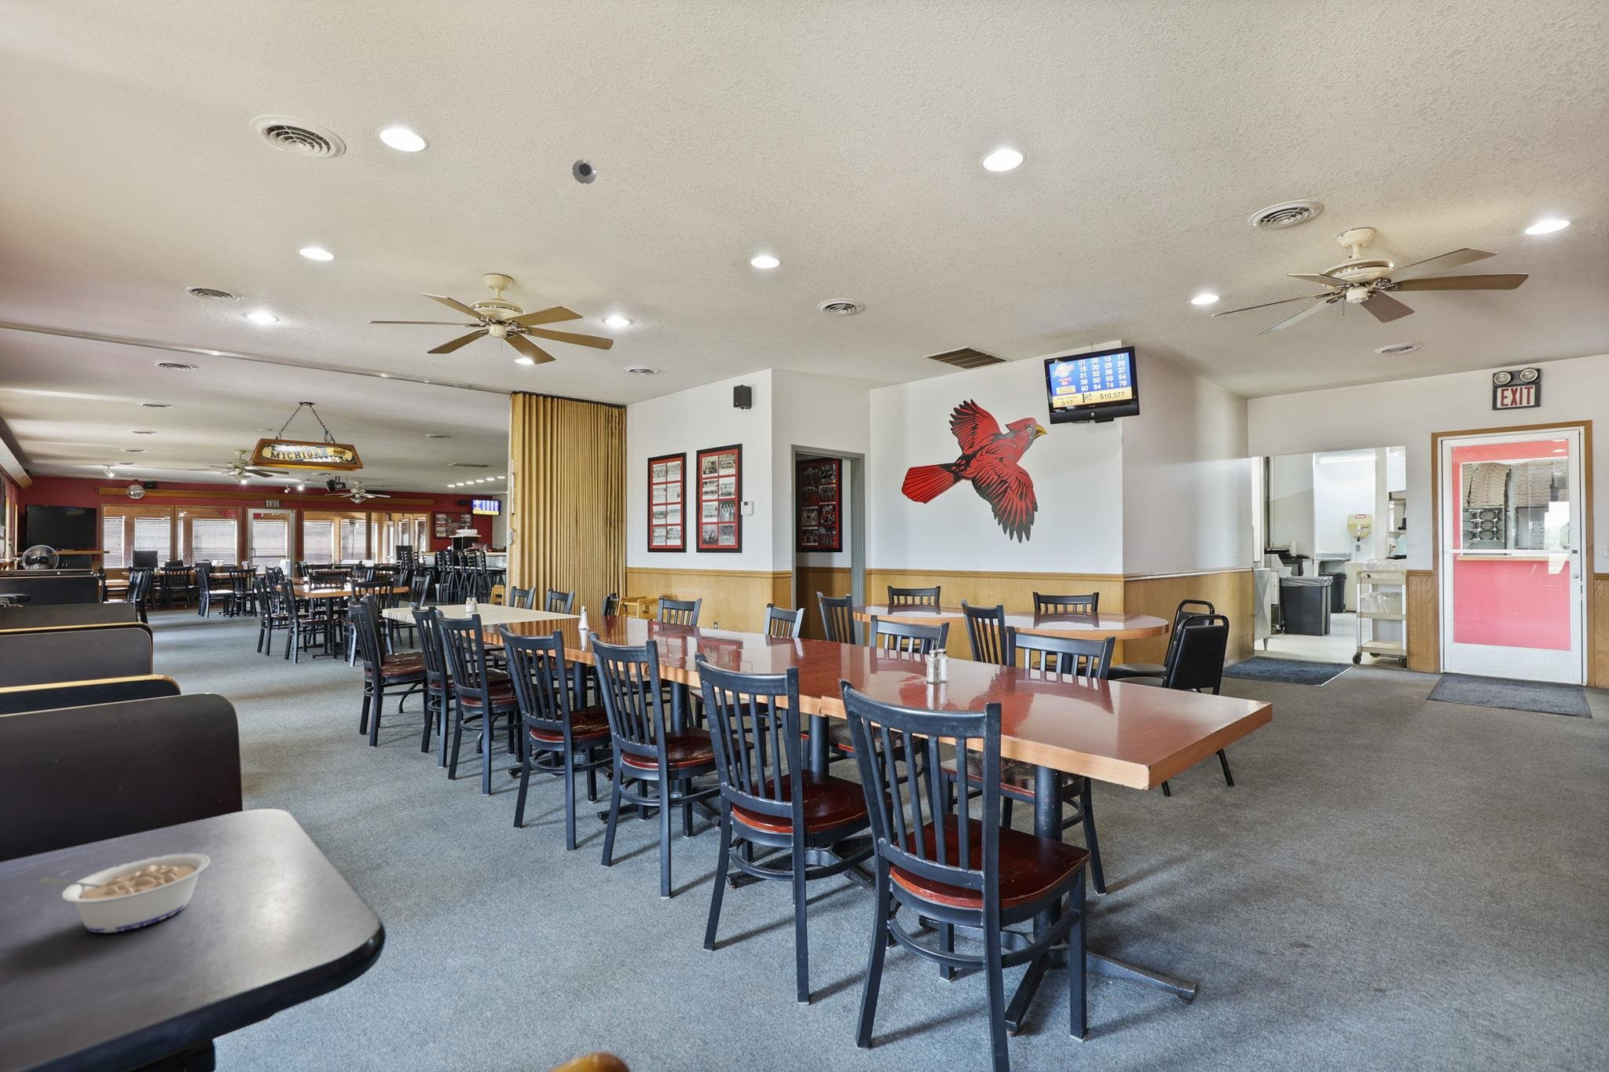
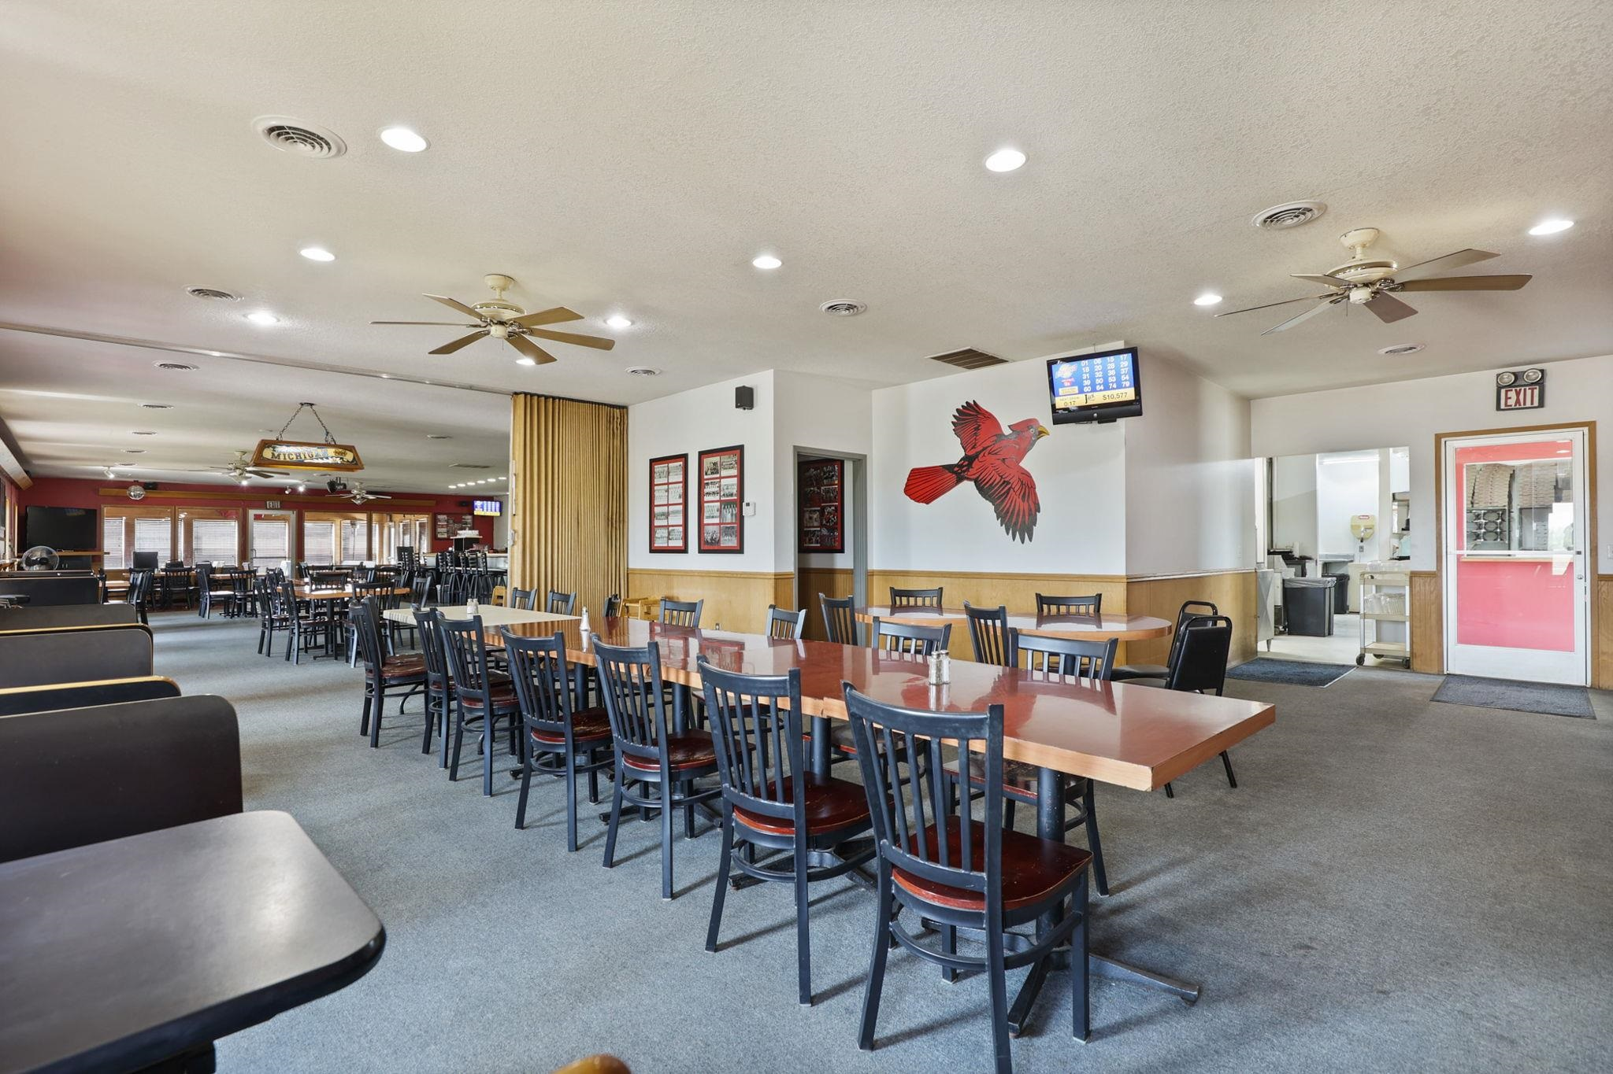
- smoke detector [572,159,598,185]
- legume [39,853,212,933]
